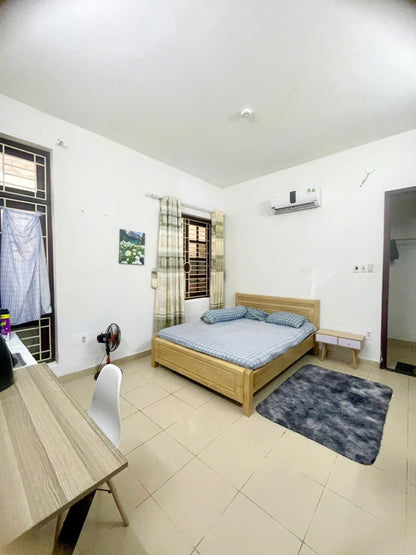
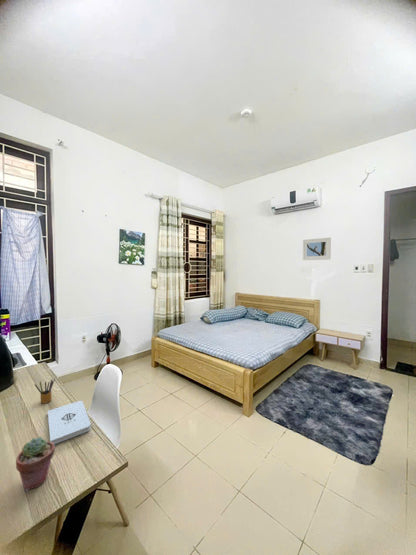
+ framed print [302,237,332,261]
+ potted succulent [15,436,56,492]
+ notepad [47,400,92,445]
+ pencil box [34,378,56,404]
